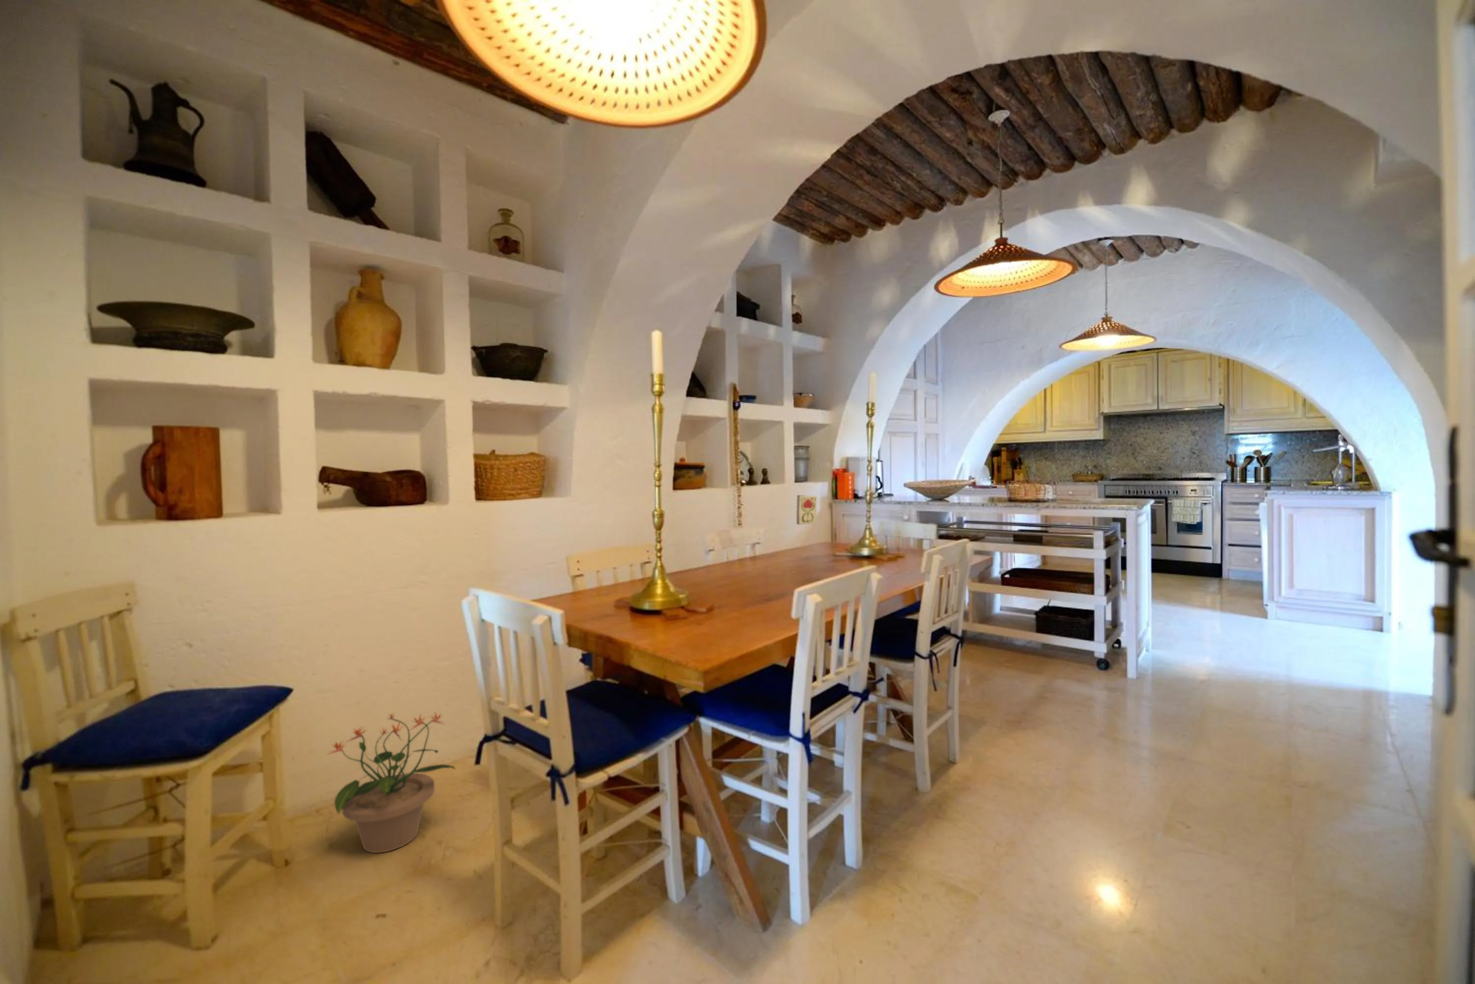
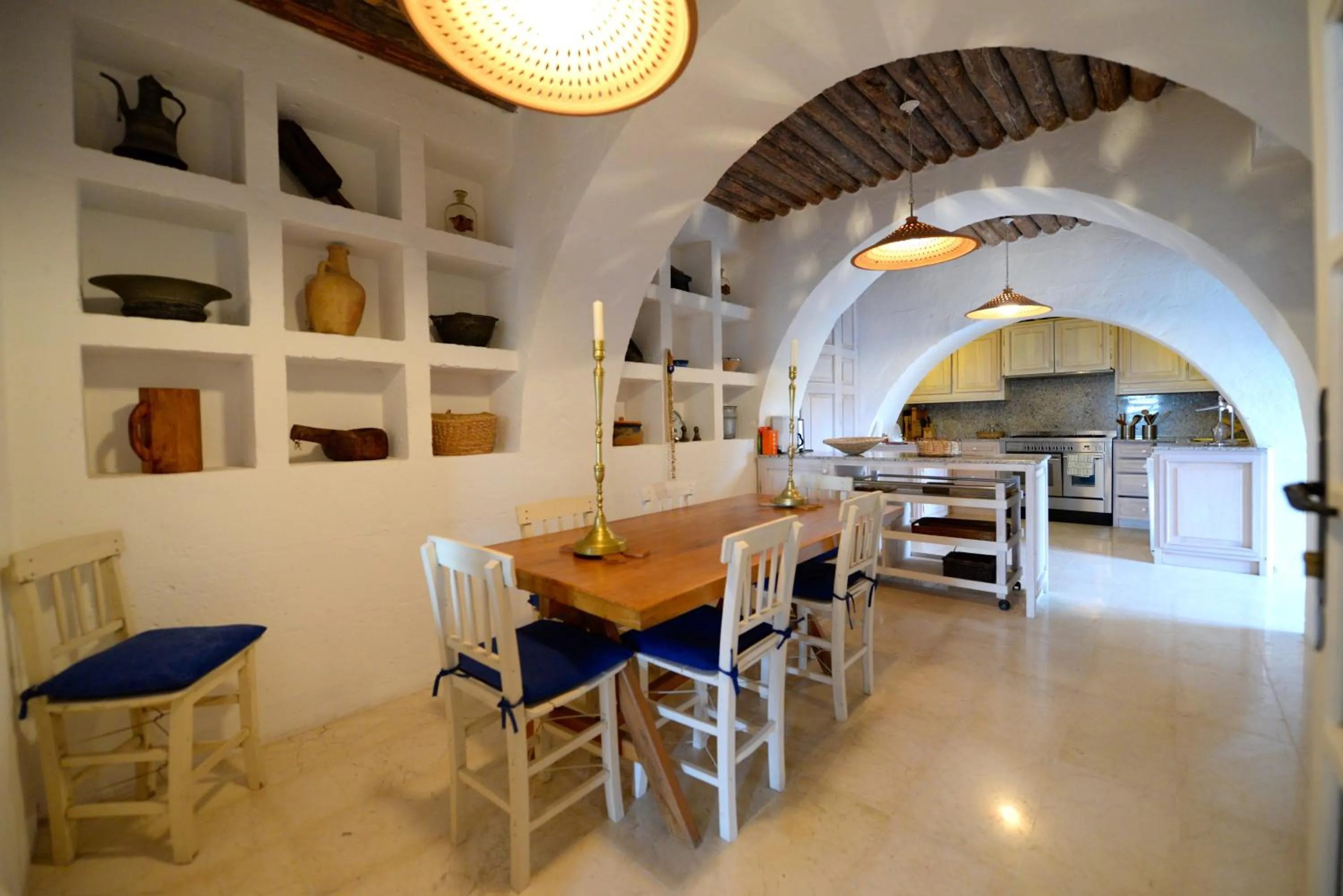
- decorative tile [796,494,817,525]
- potted plant [326,712,457,853]
